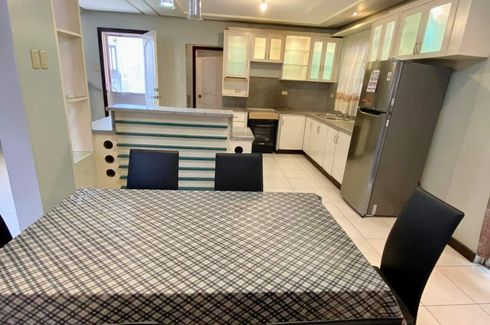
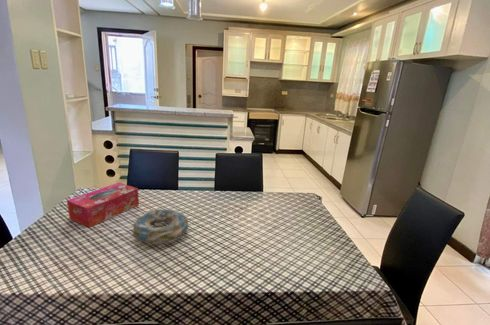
+ tissue box [66,182,140,229]
+ decorative bowl [131,208,190,246]
